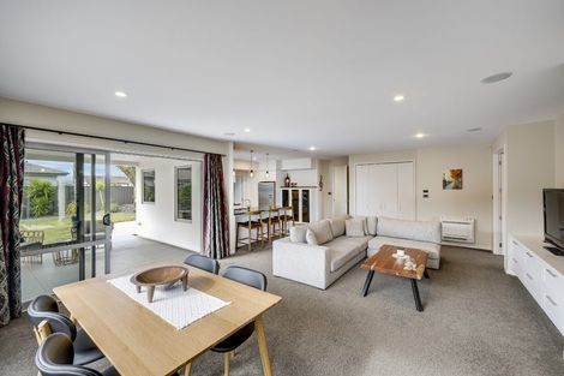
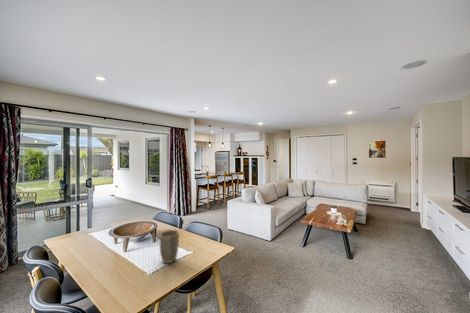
+ plant pot [159,229,180,264]
